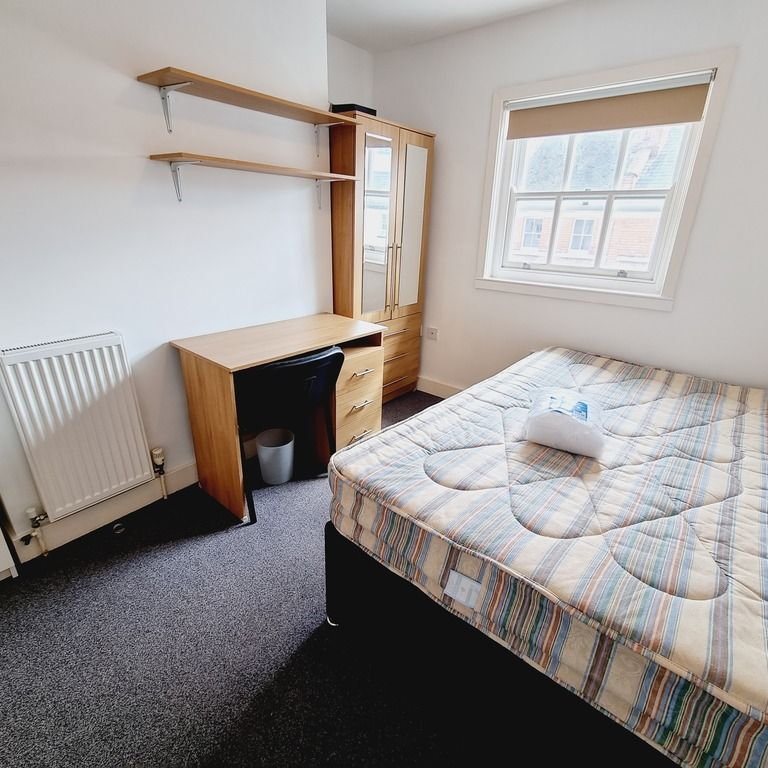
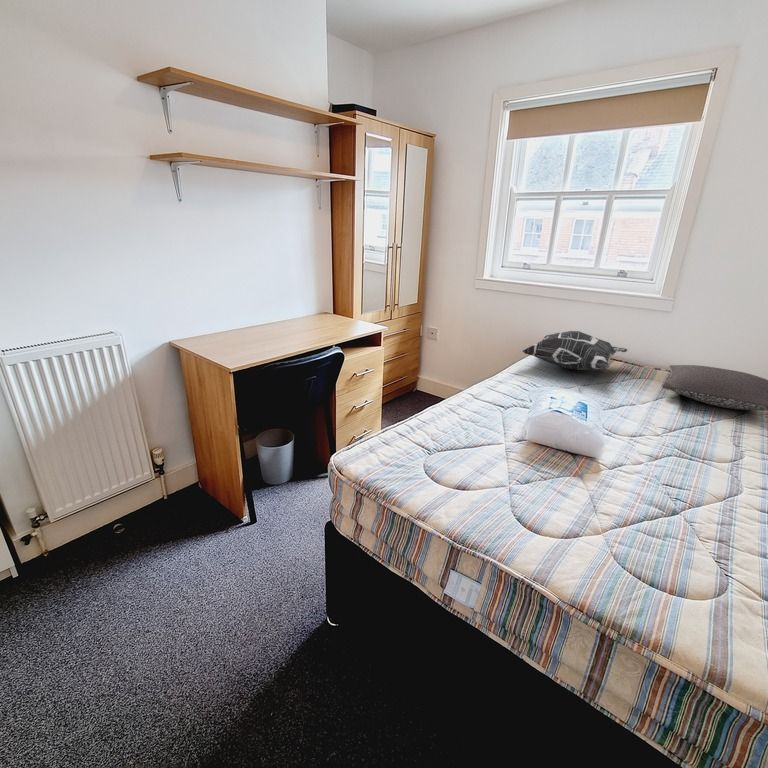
+ pillow [661,364,768,411]
+ decorative pillow [522,330,628,371]
